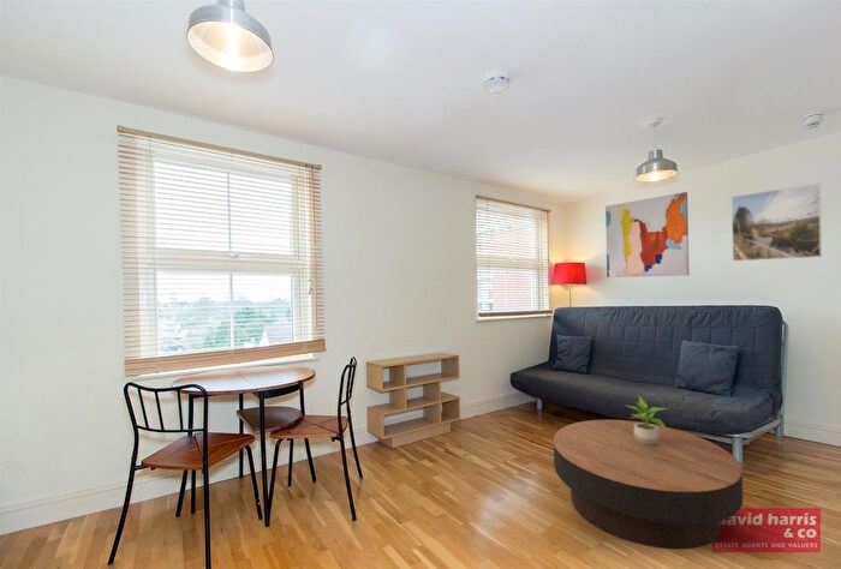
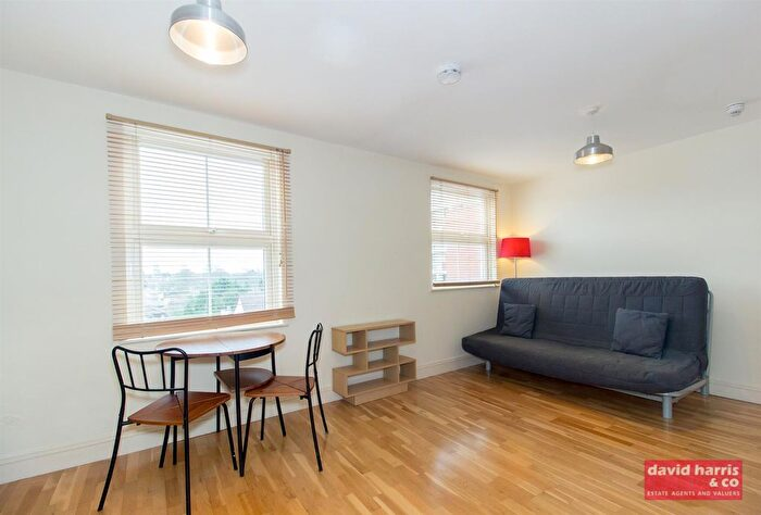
- coffee table [553,419,744,550]
- potted plant [626,395,668,445]
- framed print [730,182,823,262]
- wall art [604,191,691,278]
